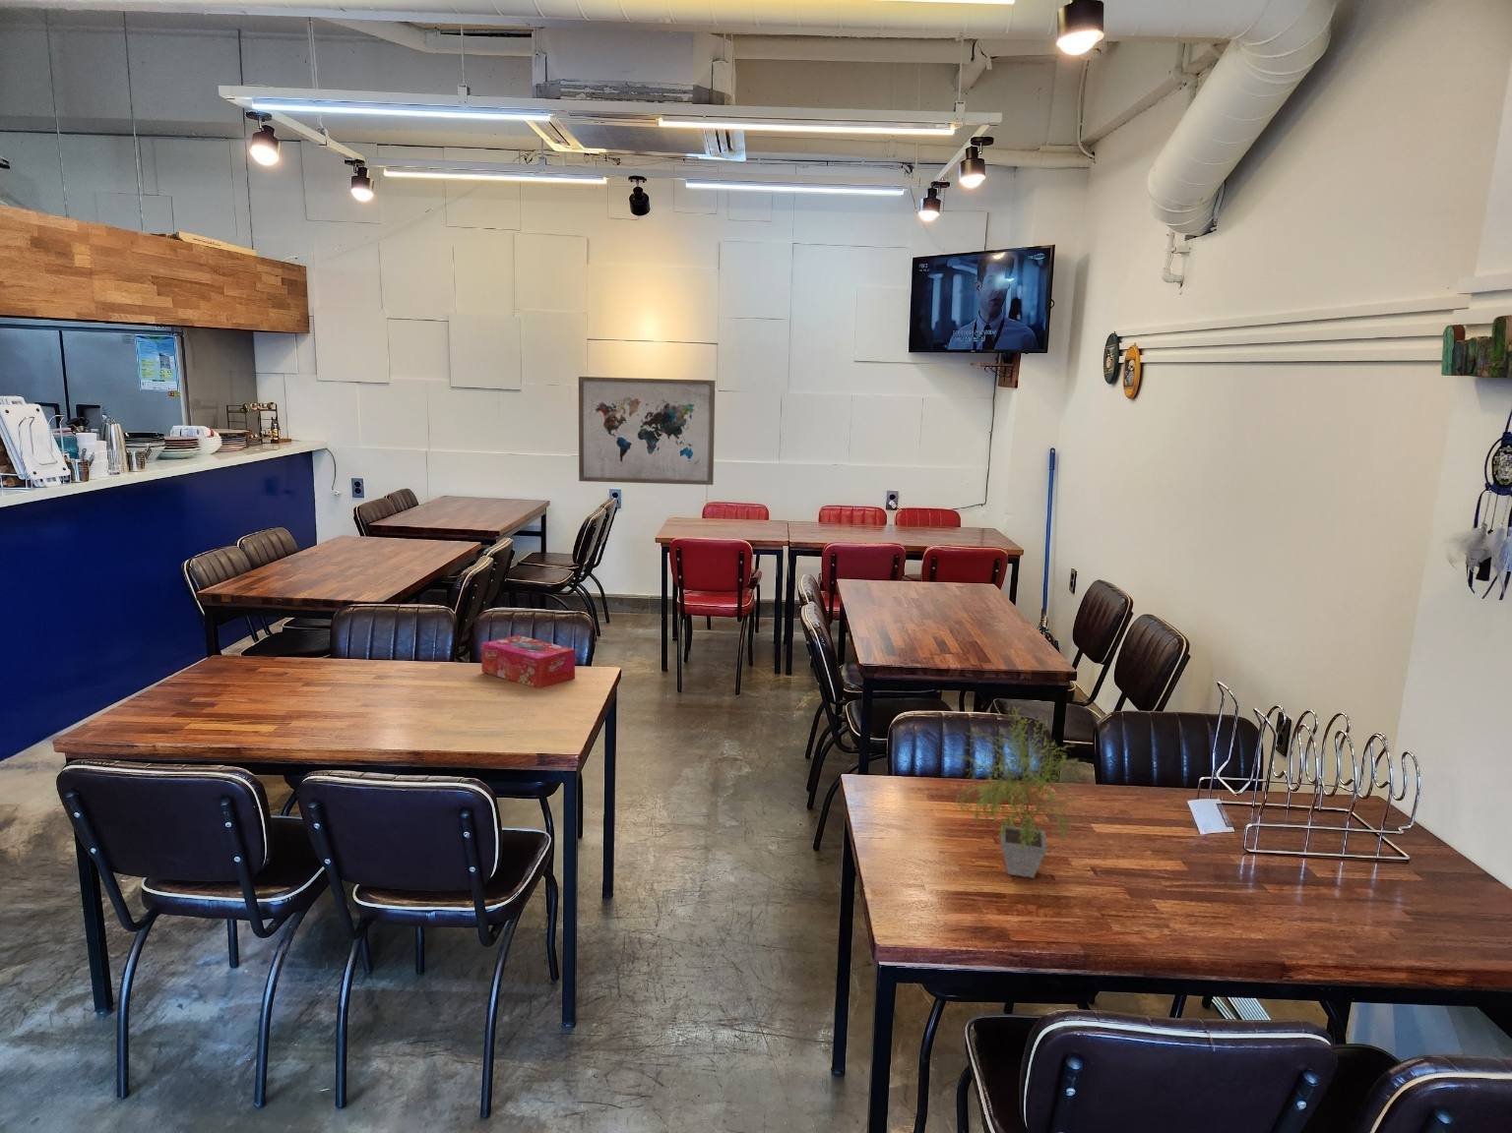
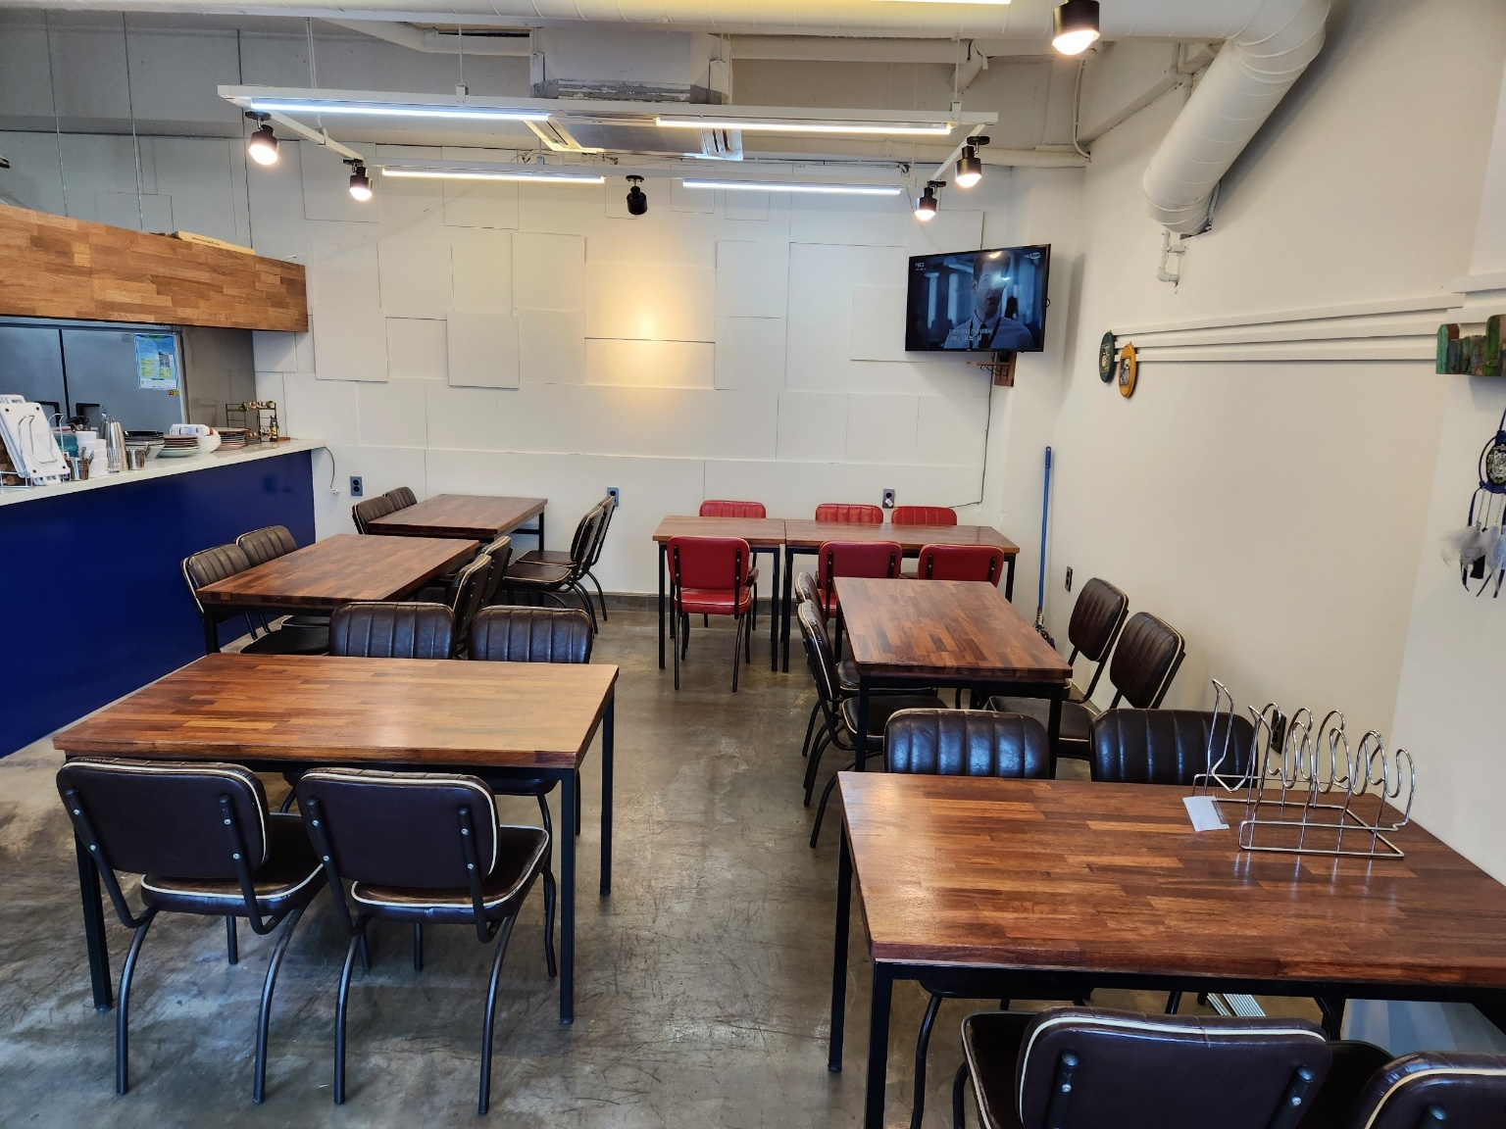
- potted plant [952,705,1093,880]
- tissue box [480,634,576,689]
- wall art [577,376,717,486]
